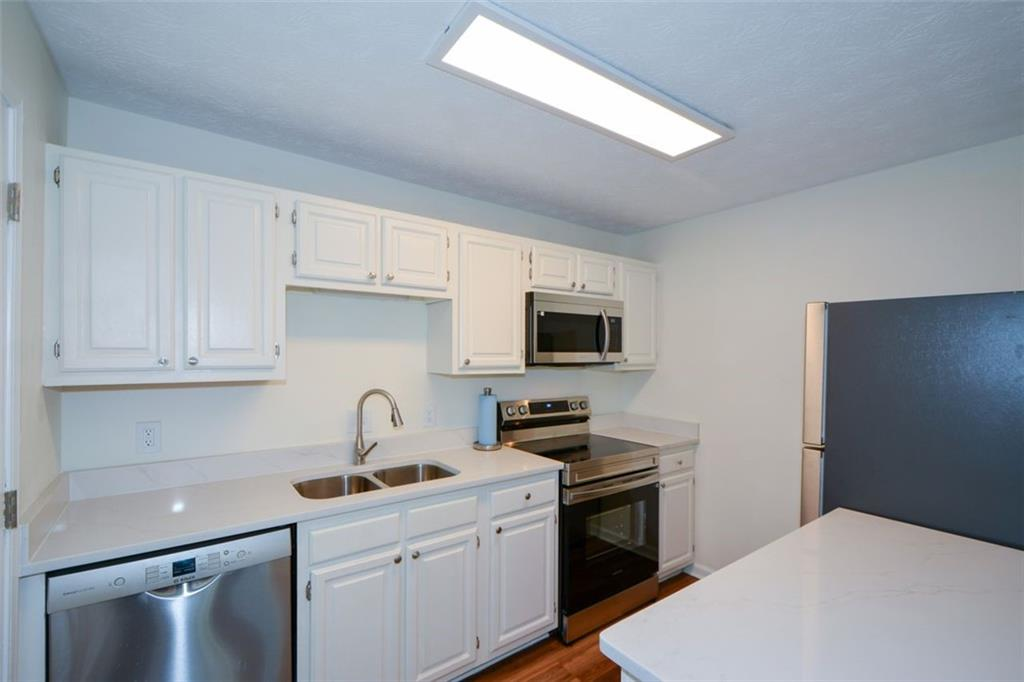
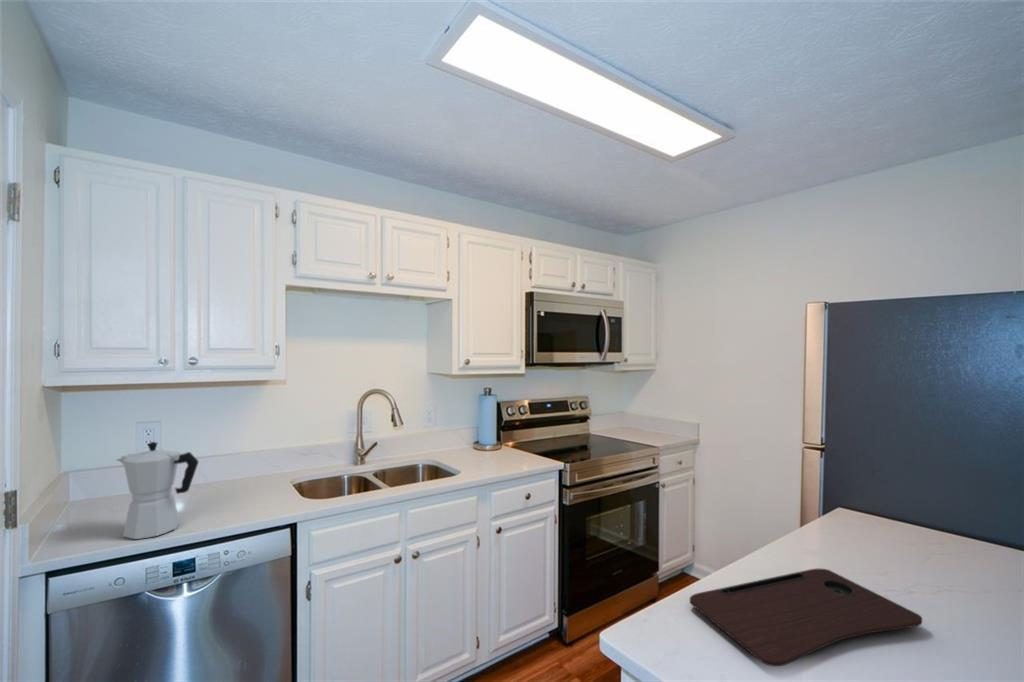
+ moka pot [115,441,199,540]
+ cutting board [689,568,923,667]
